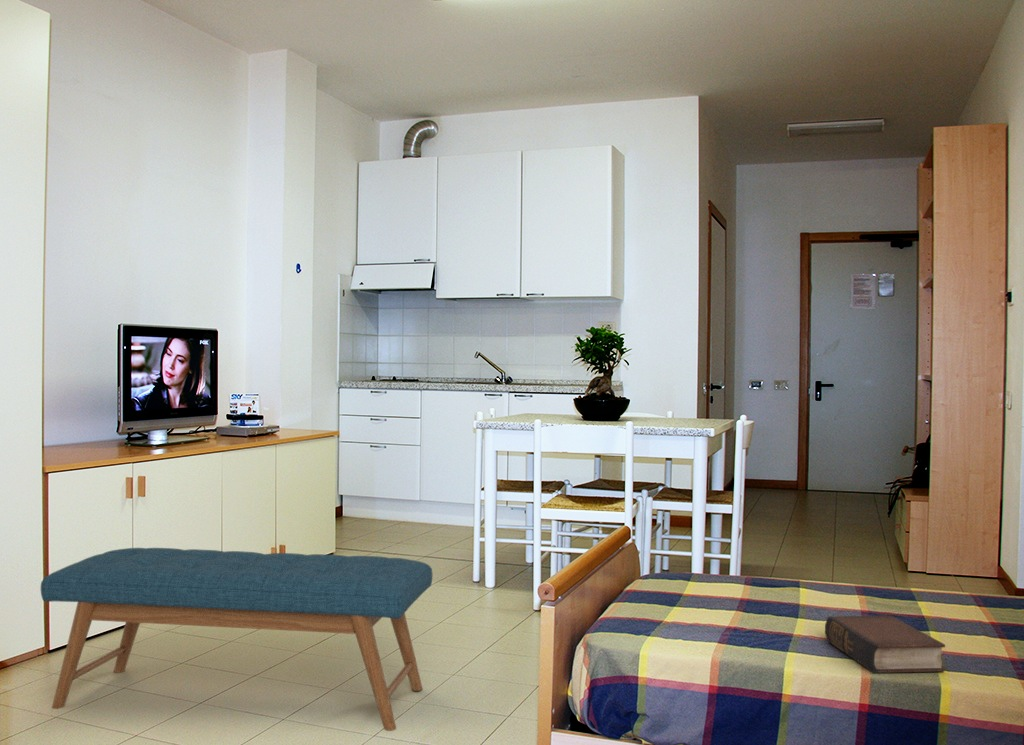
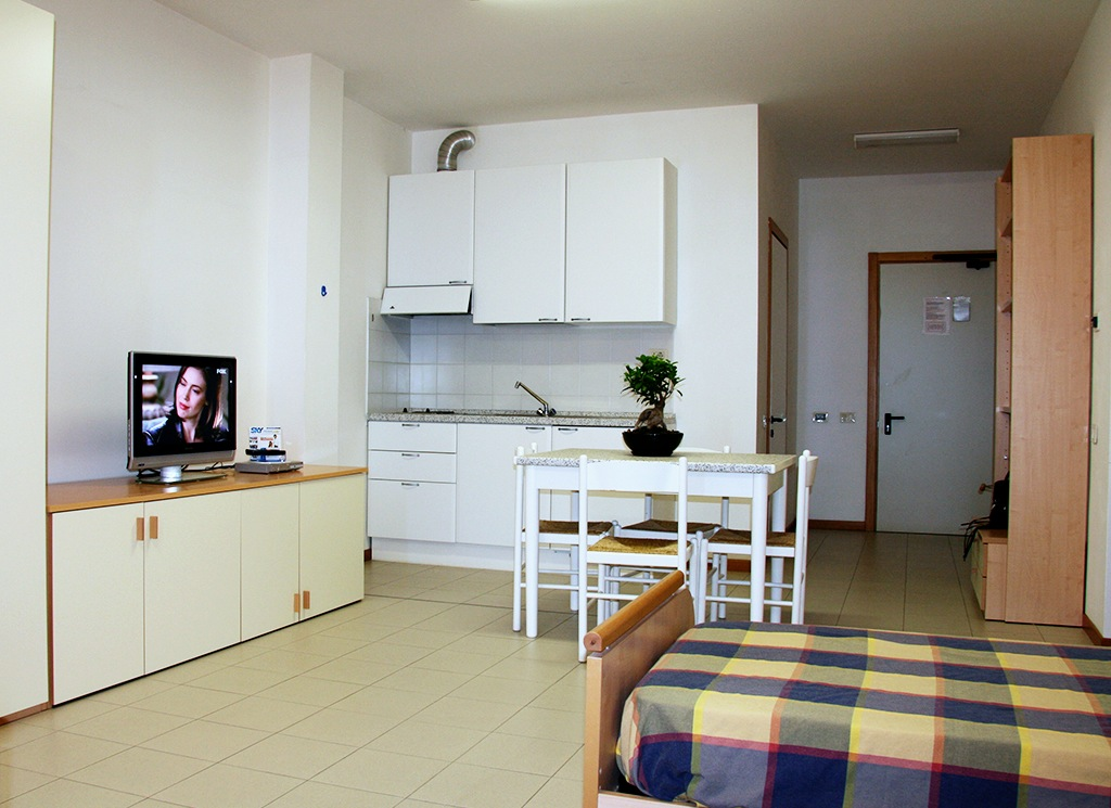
- bench [40,547,433,732]
- book [824,615,946,674]
